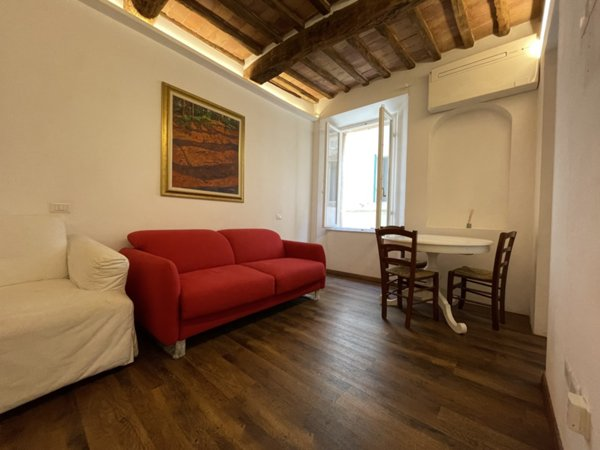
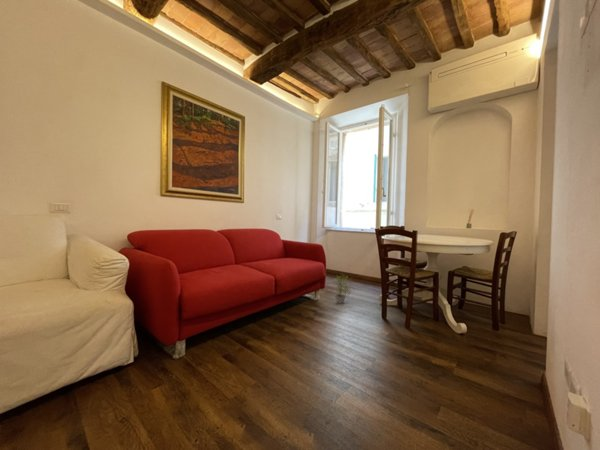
+ potted plant [332,273,355,304]
